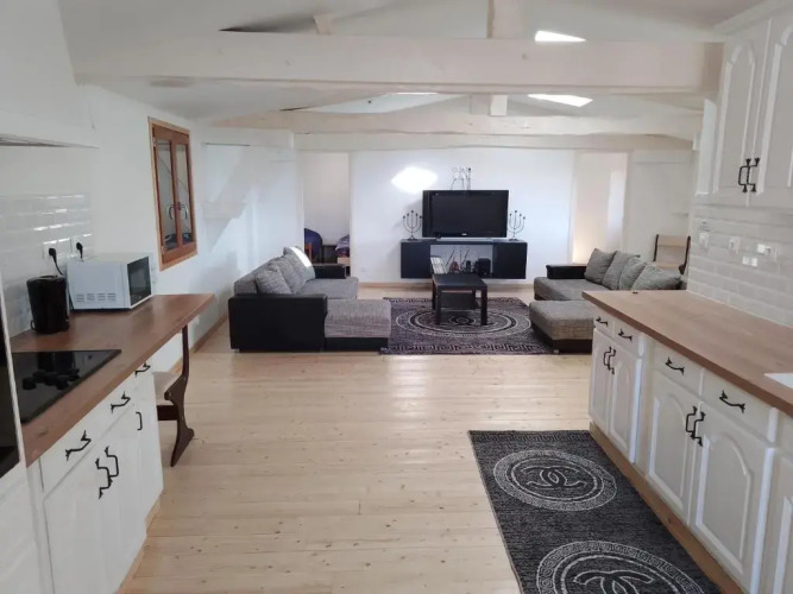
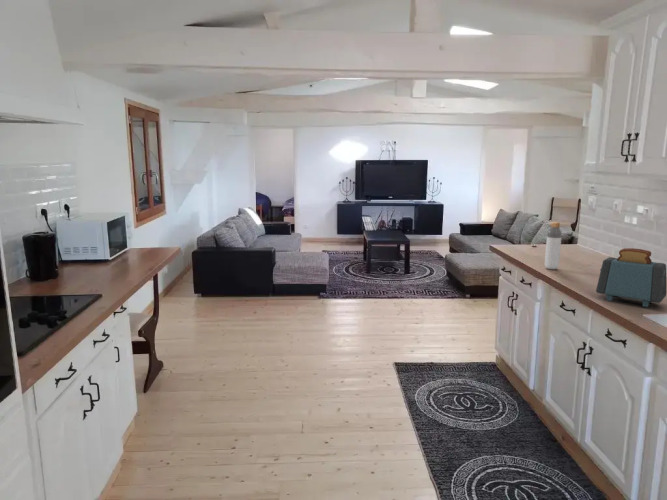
+ toaster [595,247,667,308]
+ bottle [544,221,563,270]
